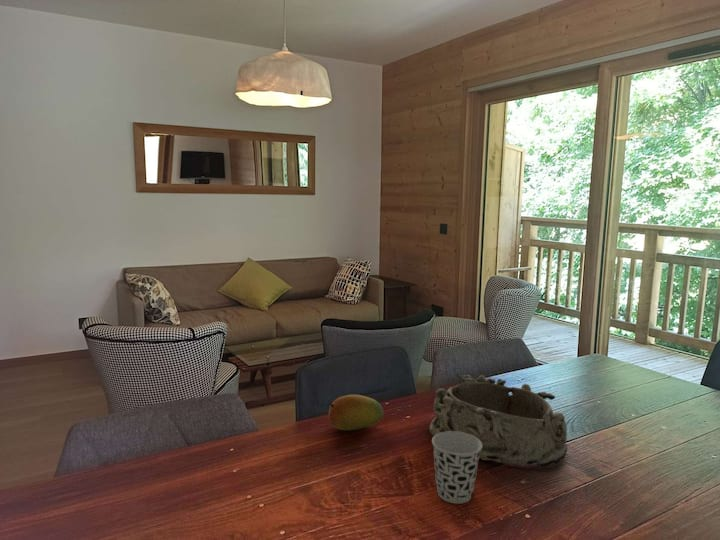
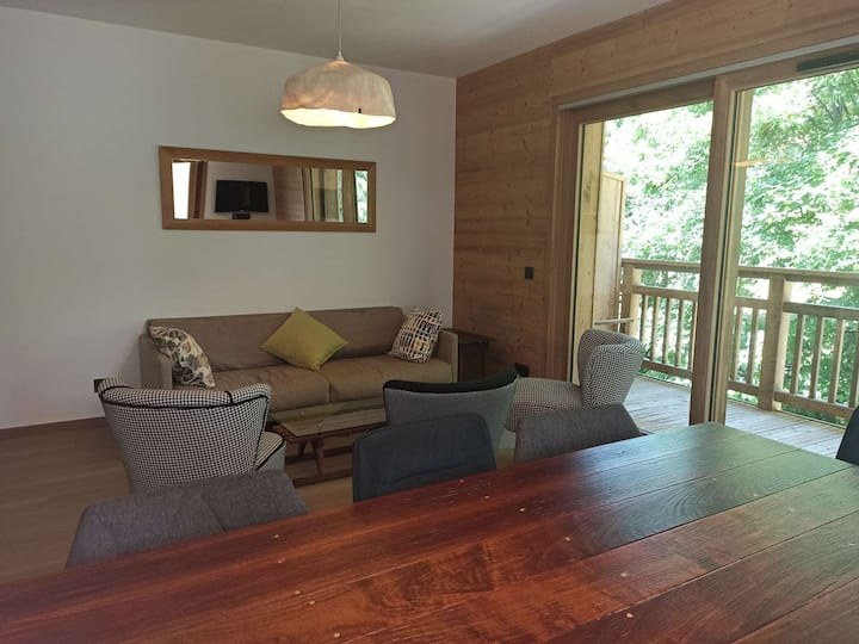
- cup [431,431,482,505]
- fruit [328,394,384,431]
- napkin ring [429,374,568,468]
